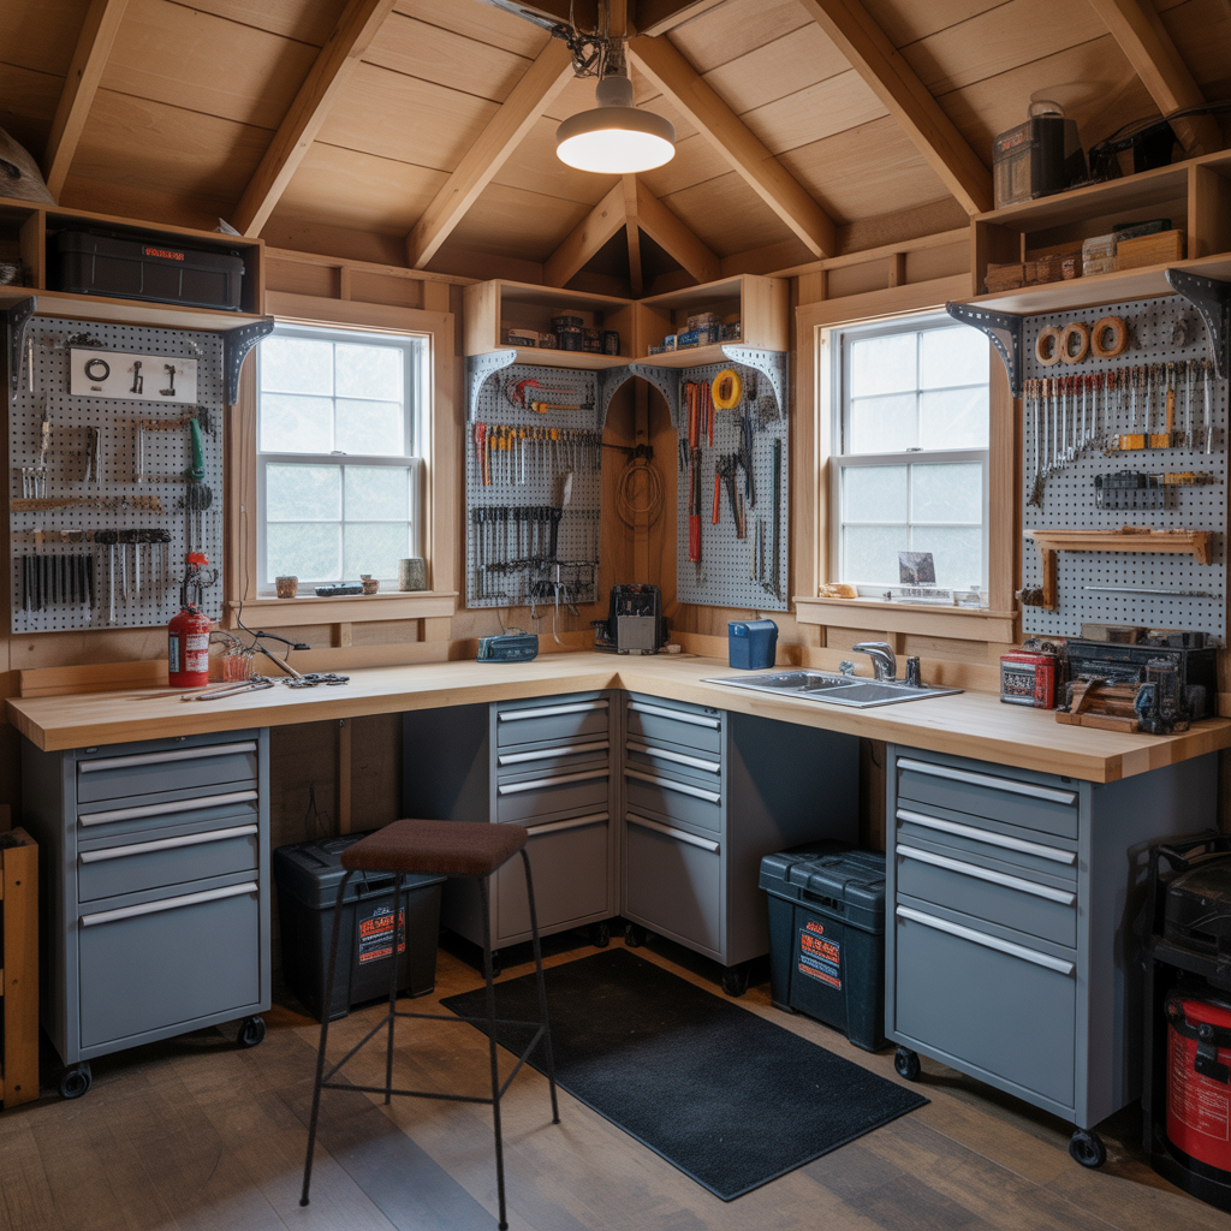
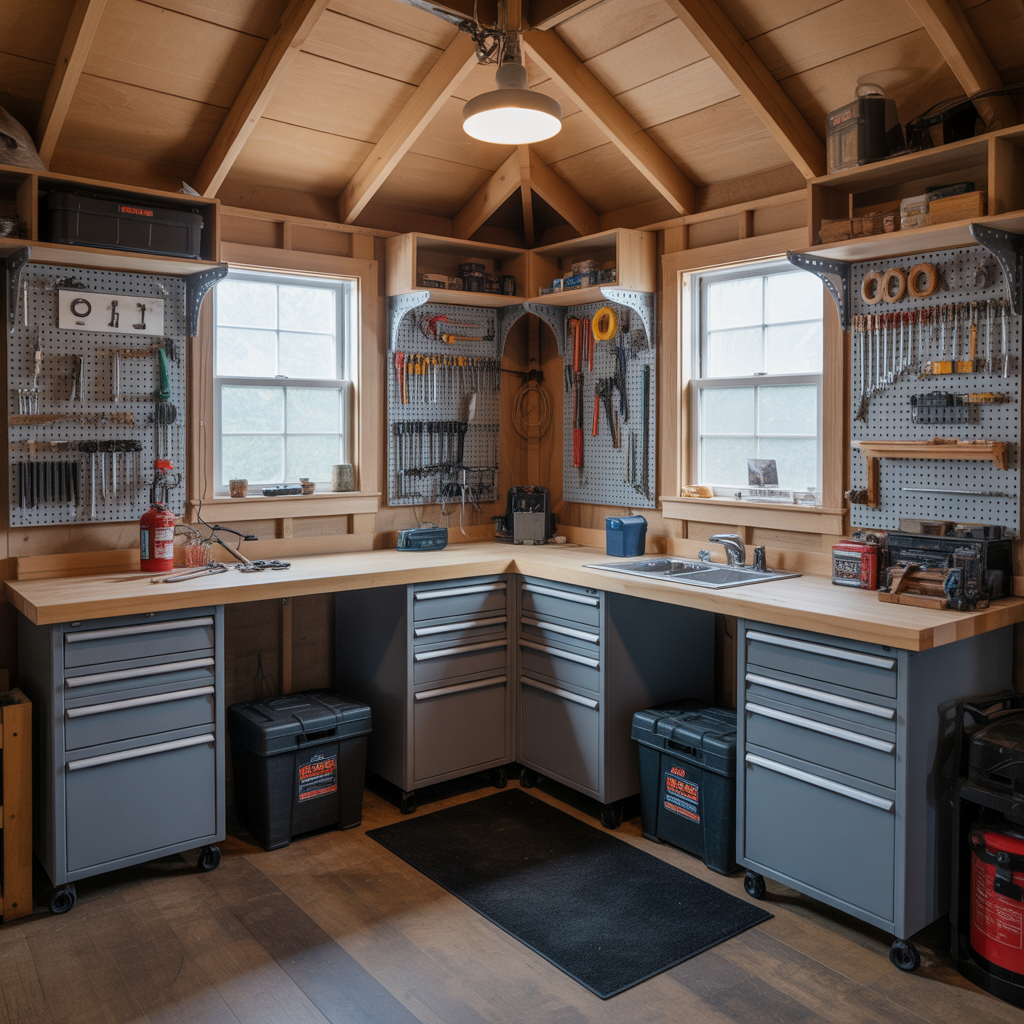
- bar stool [298,817,563,1231]
